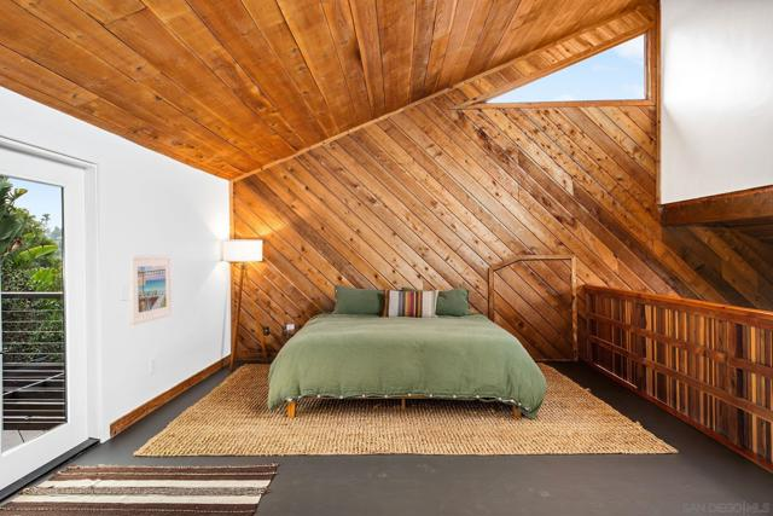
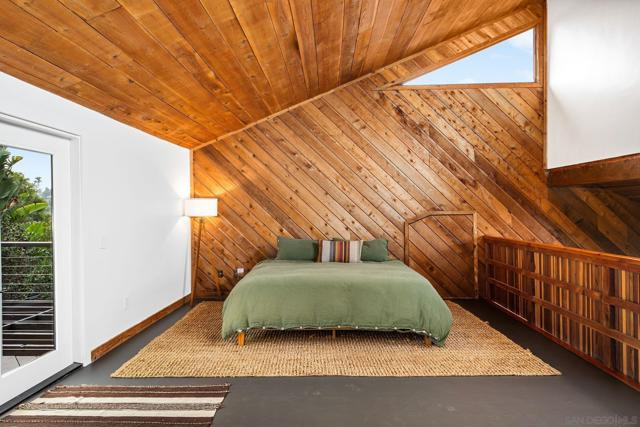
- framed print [128,254,173,326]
